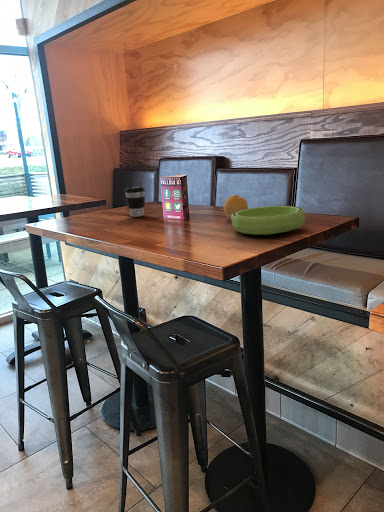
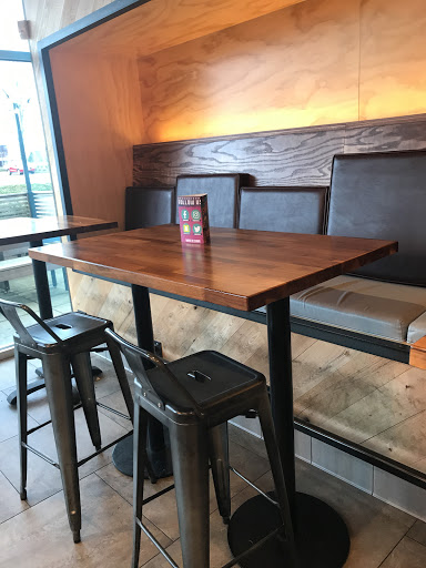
- bowl [230,205,306,236]
- fruit [223,194,249,220]
- coffee cup [124,186,146,218]
